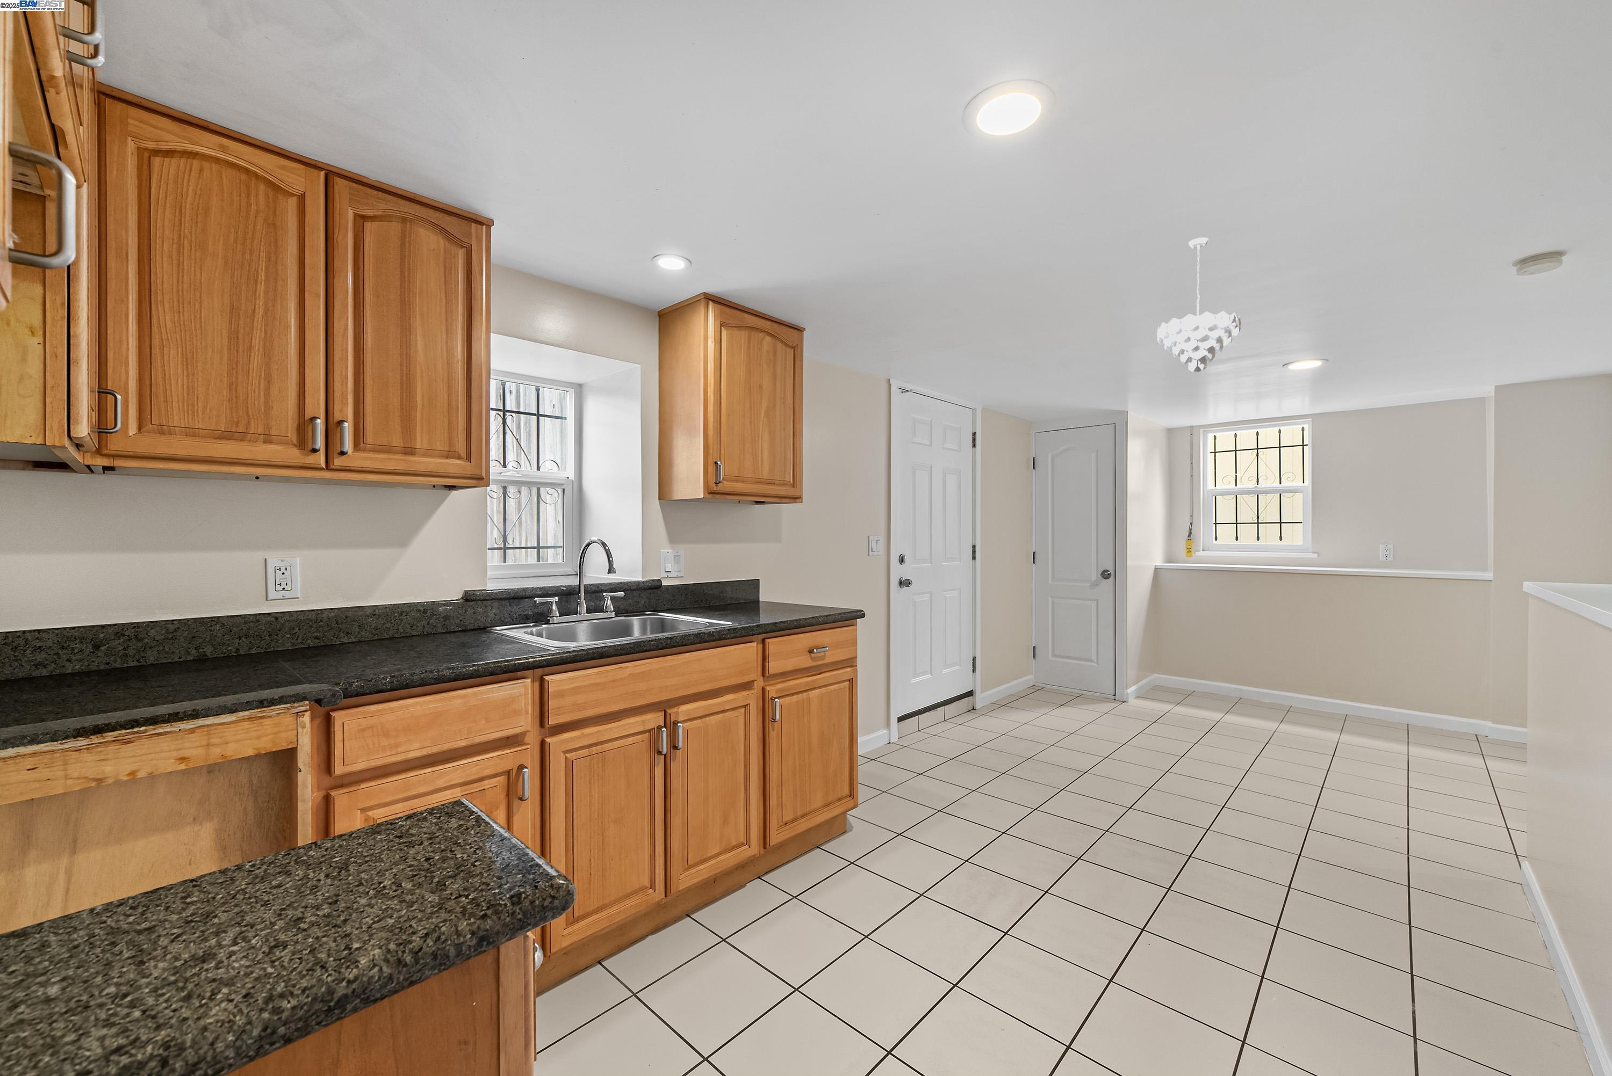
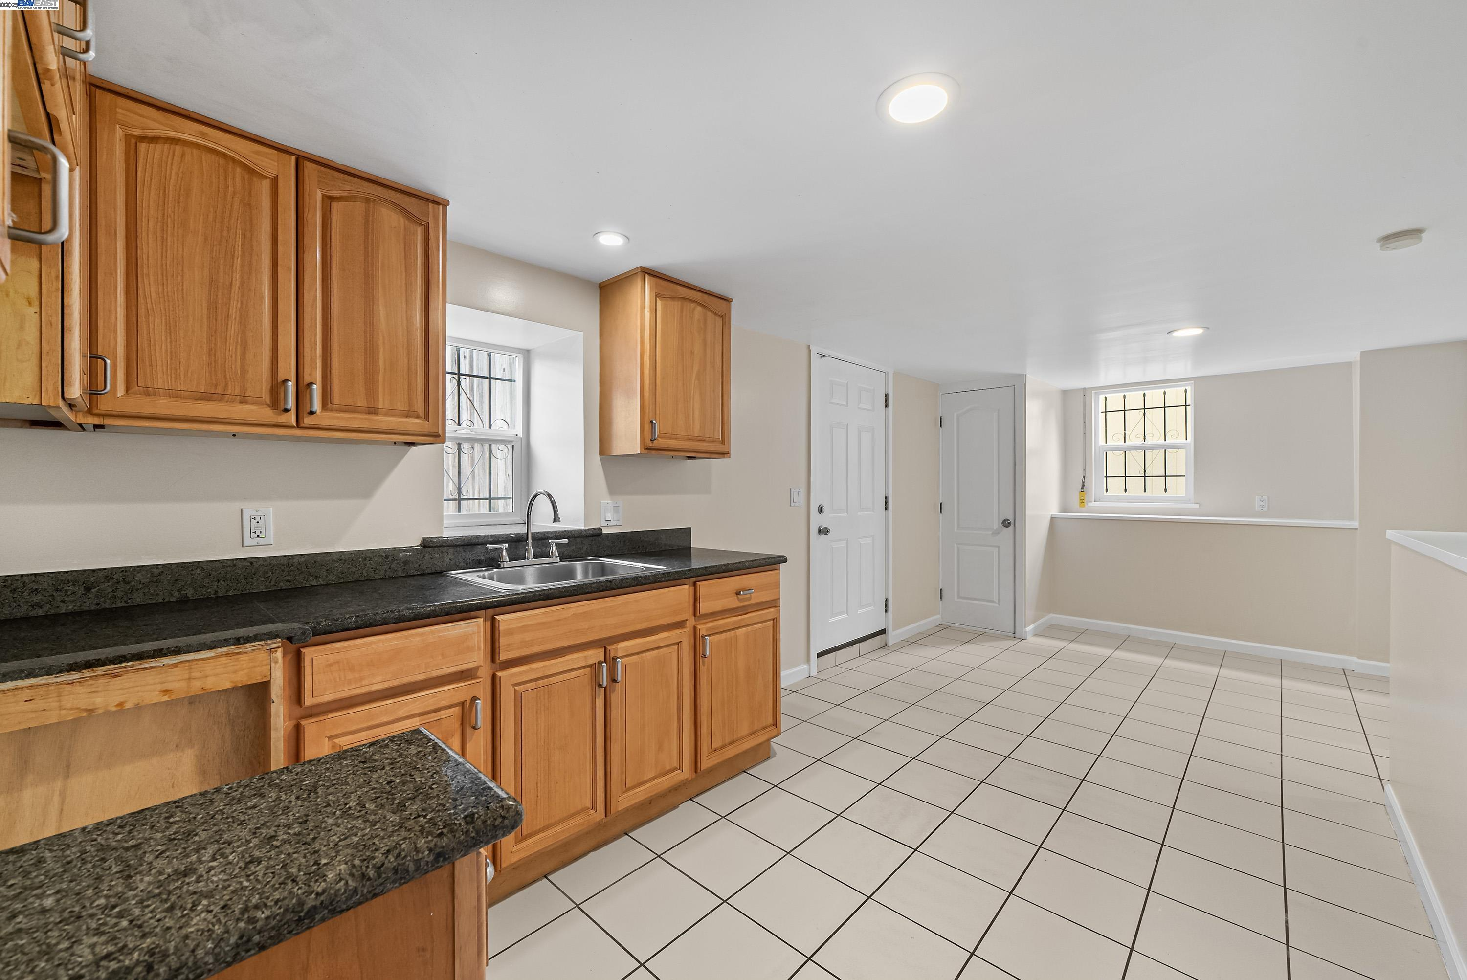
- pendant light [1157,237,1241,373]
